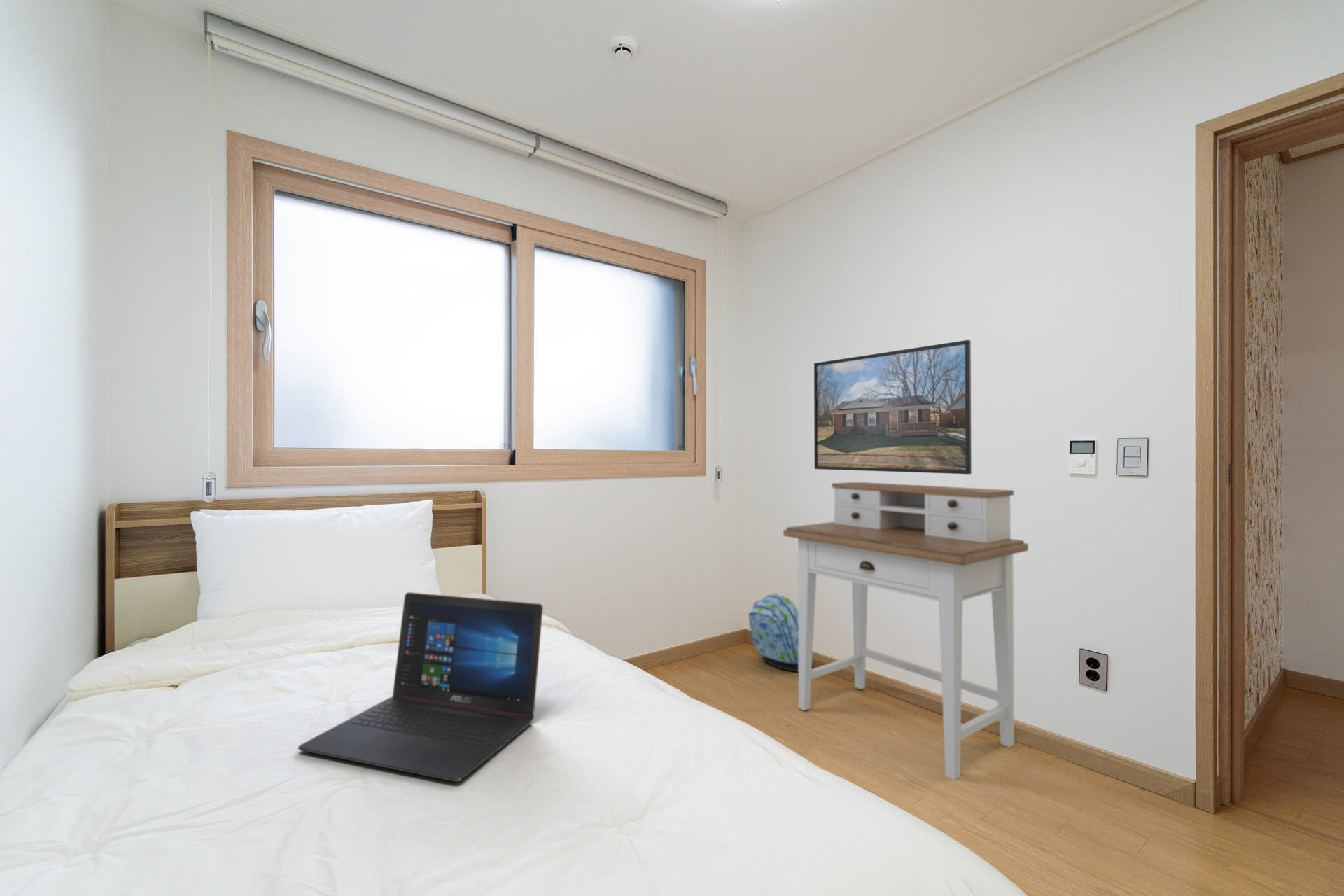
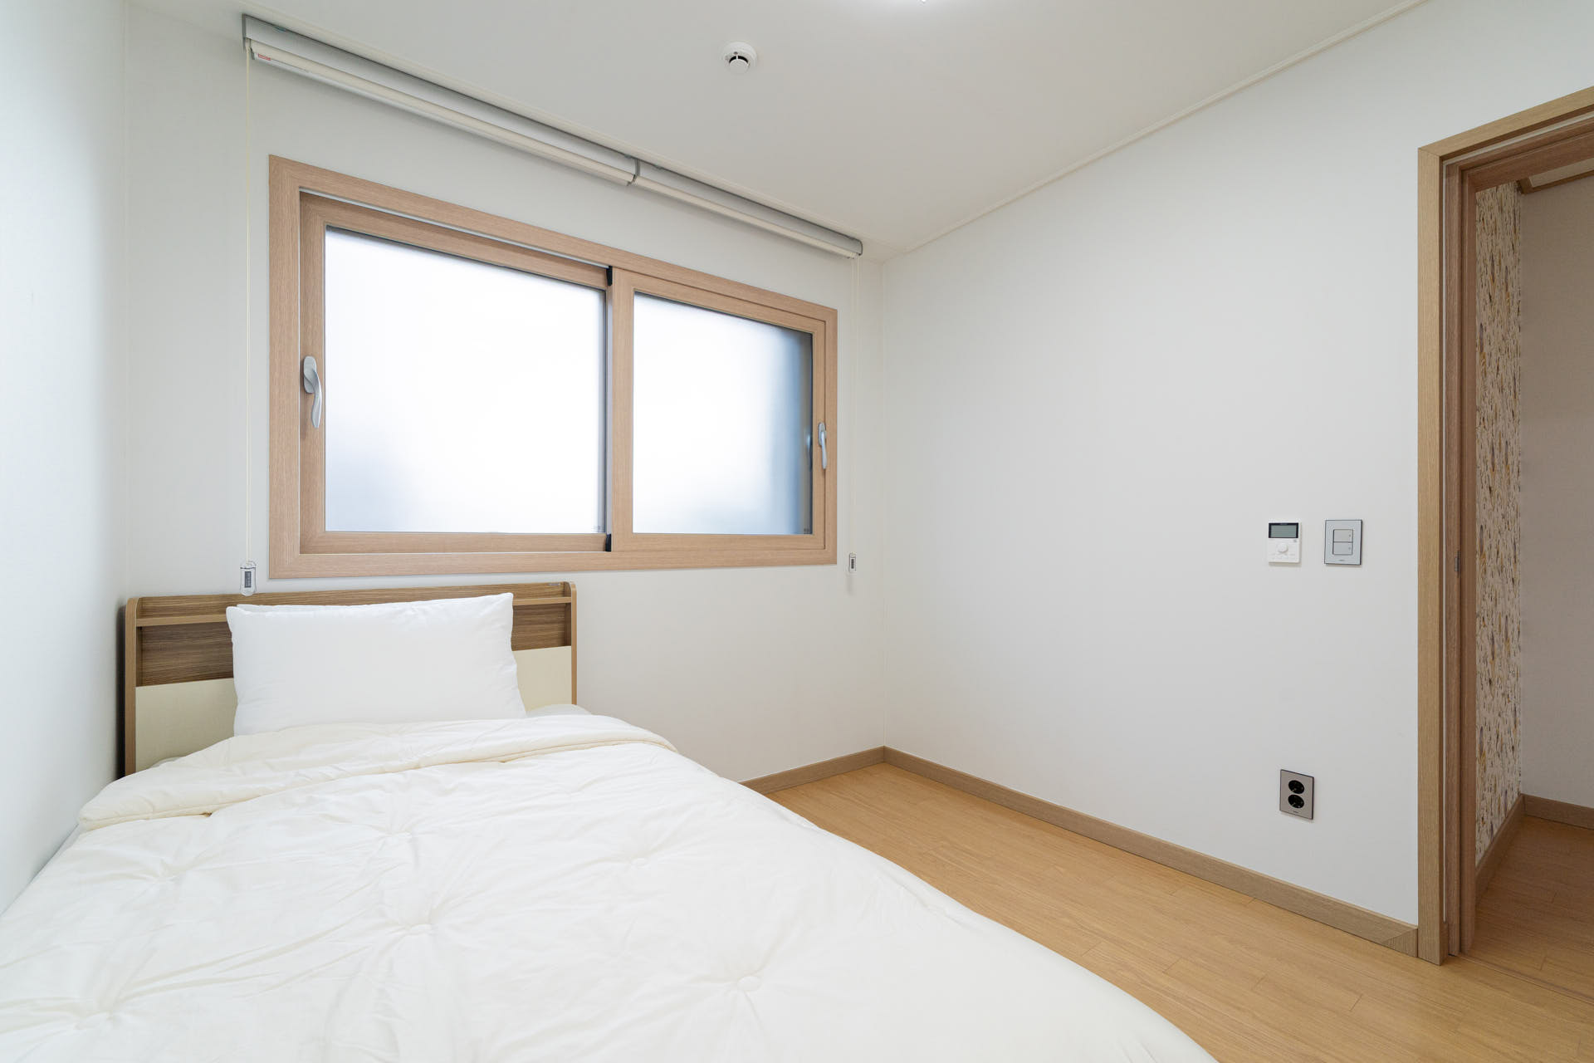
- backpack [748,593,814,673]
- desk [783,482,1029,780]
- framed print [813,339,972,475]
- laptop [297,591,544,783]
